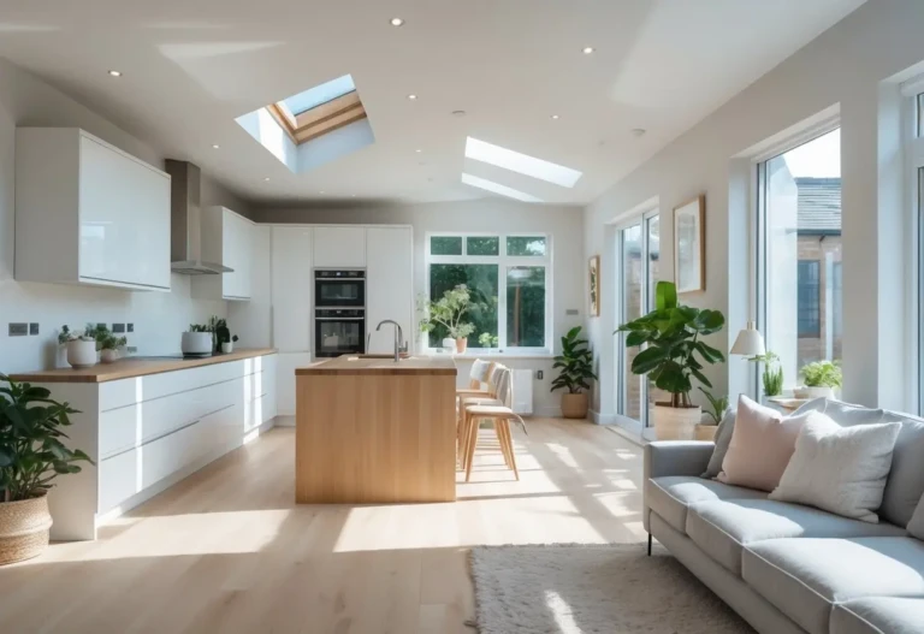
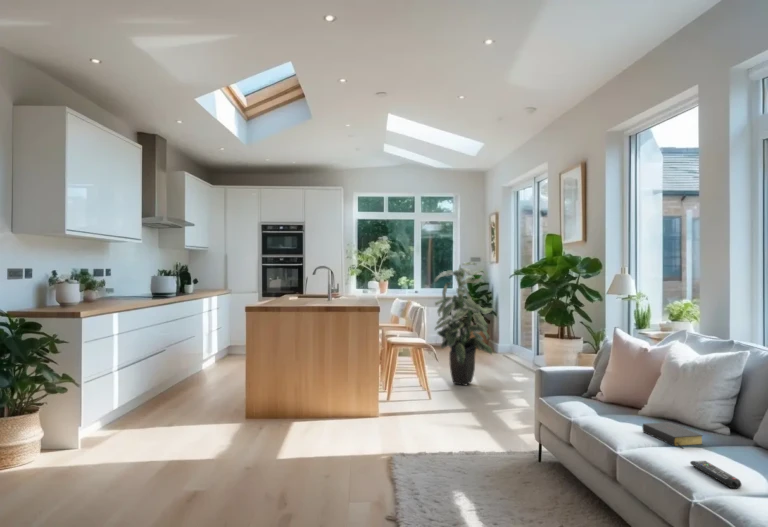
+ indoor plant [433,261,495,387]
+ remote control [689,460,742,489]
+ bible [641,421,704,450]
